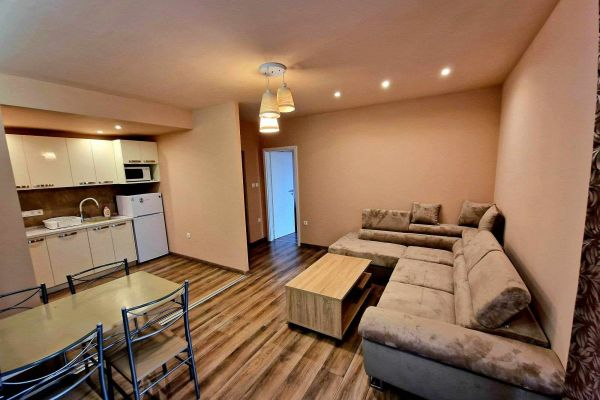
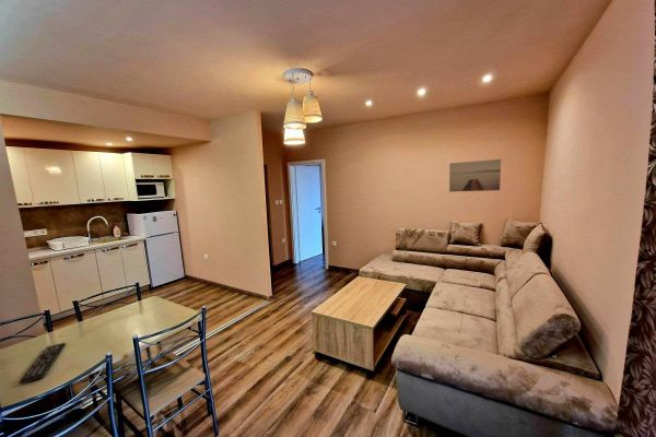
+ wall art [448,158,502,192]
+ remote control [17,341,67,386]
